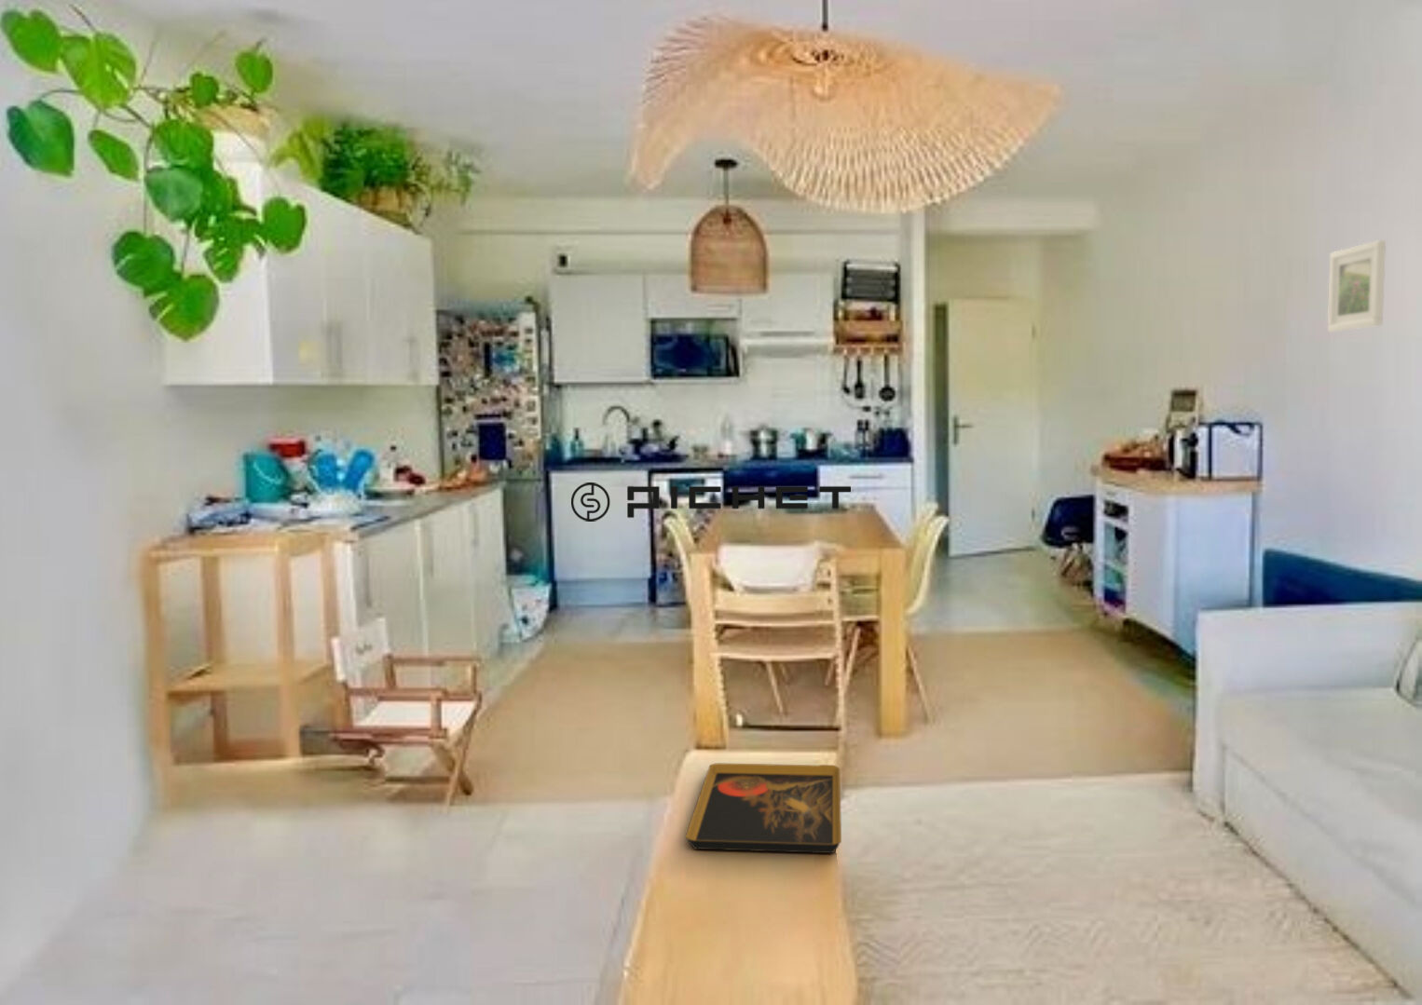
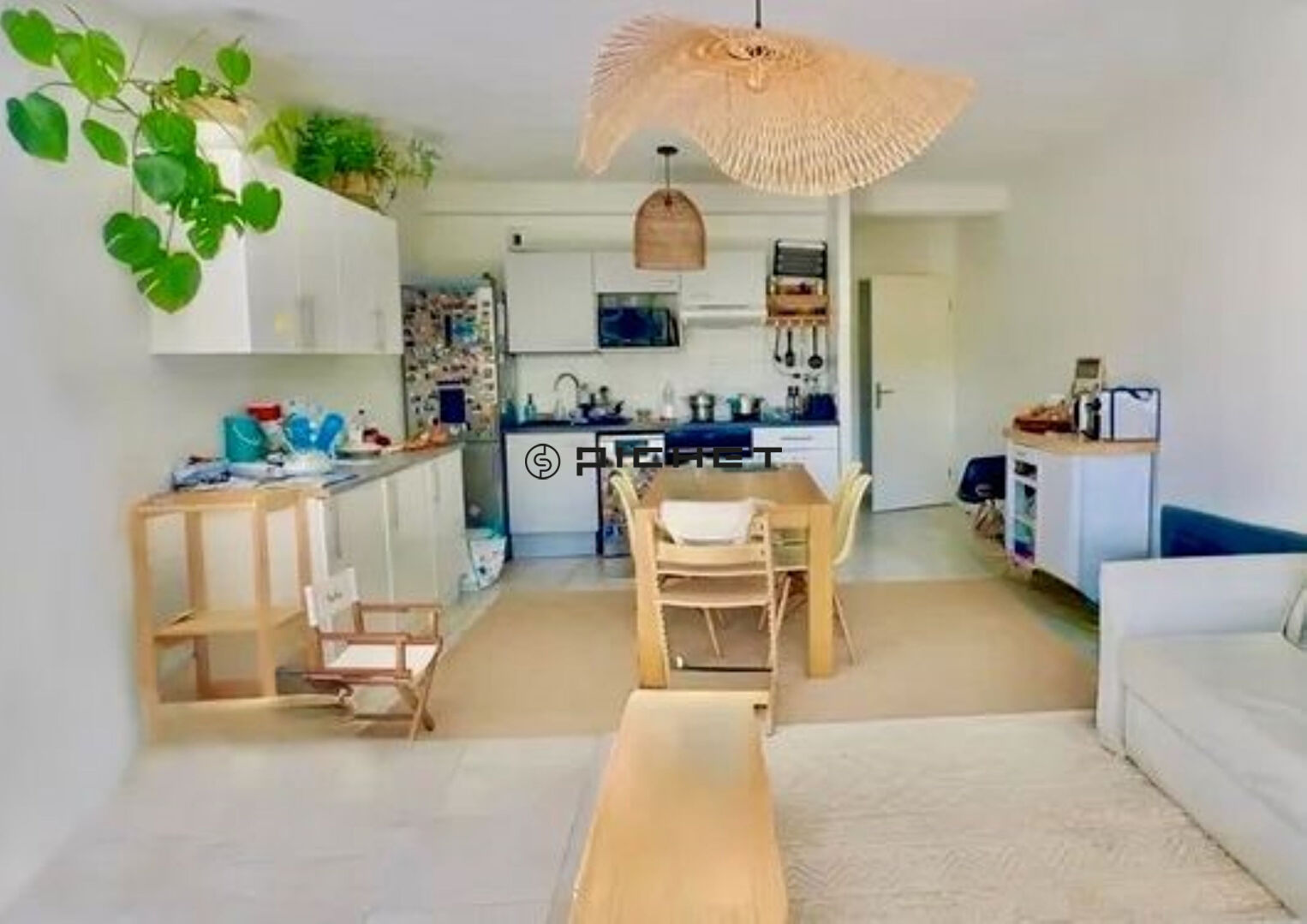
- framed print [1327,239,1386,333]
- decorative tray [685,761,842,854]
